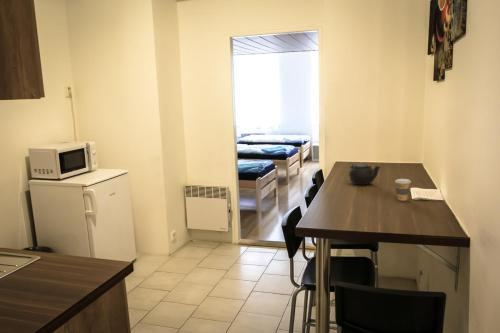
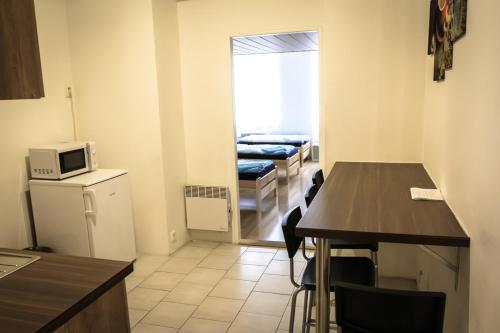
- teapot [348,163,382,186]
- coffee cup [394,178,412,202]
